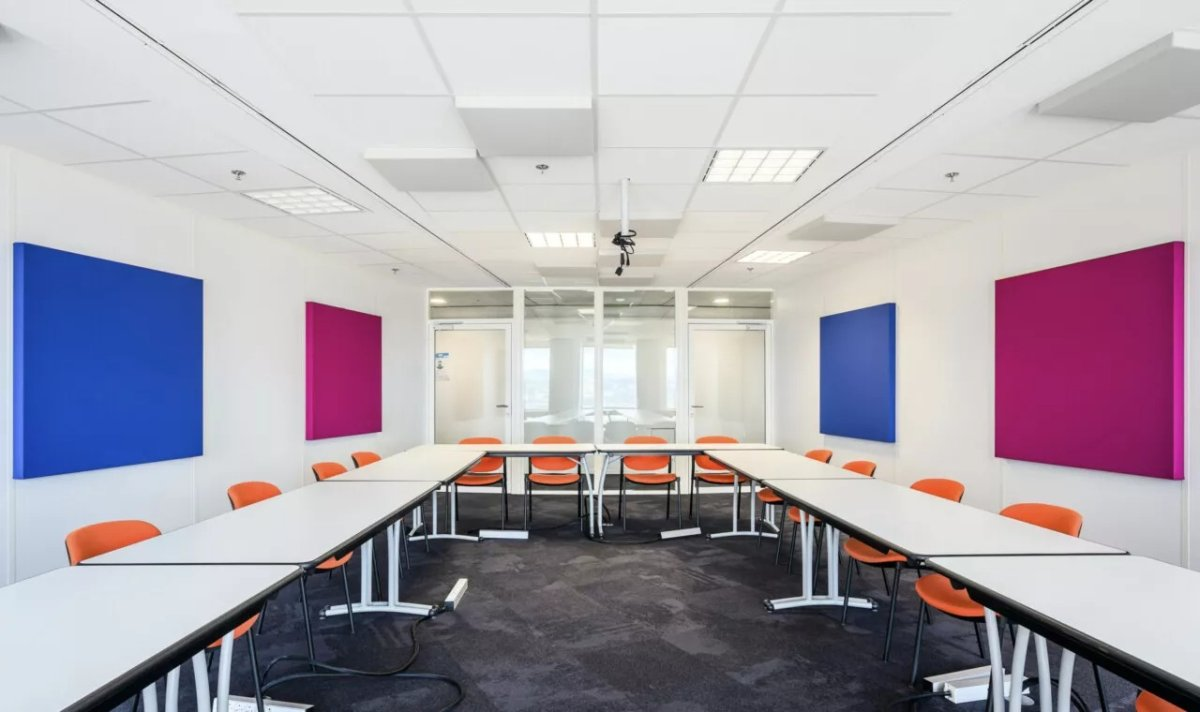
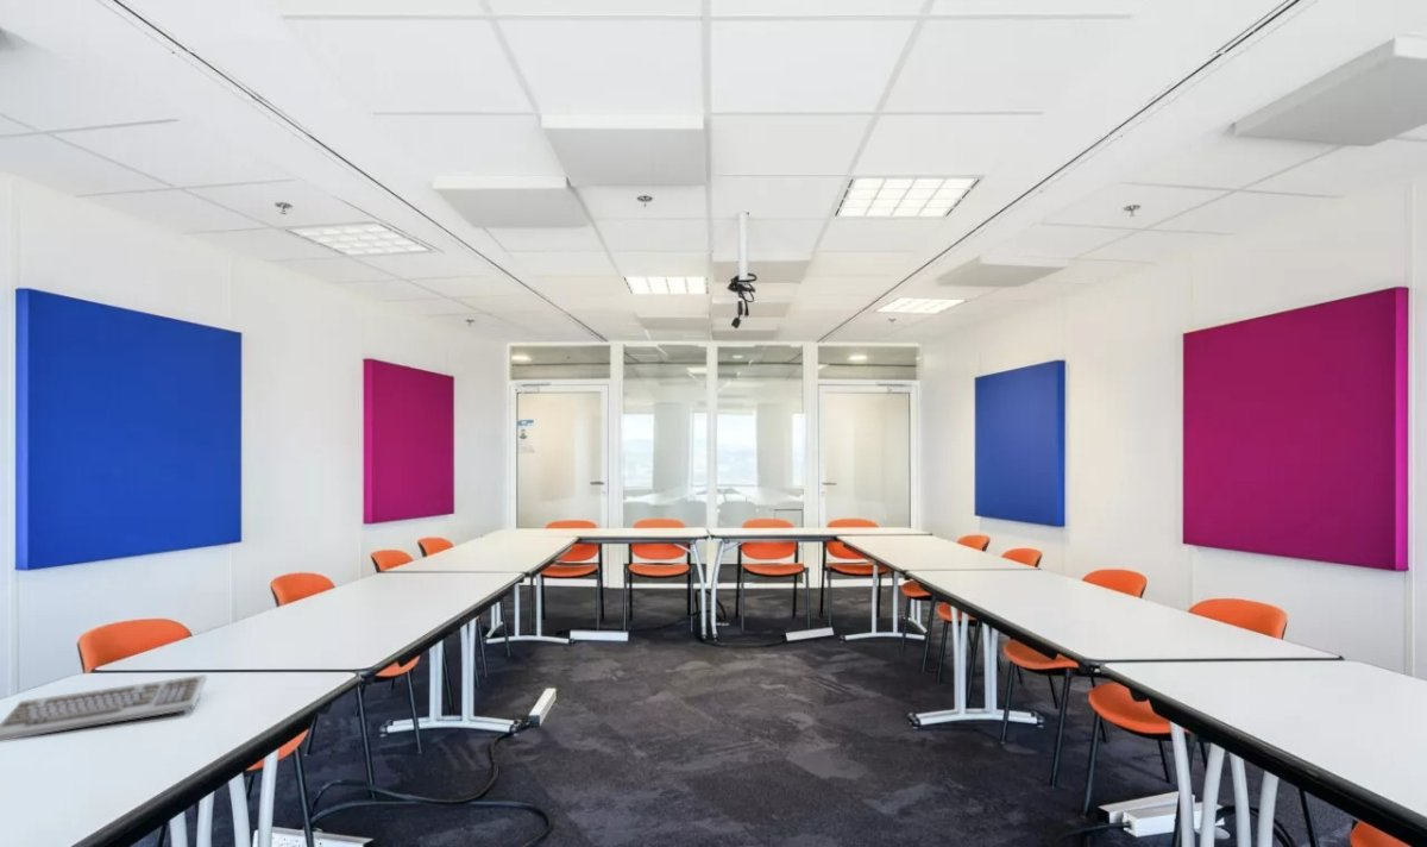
+ keyboard [0,673,208,741]
